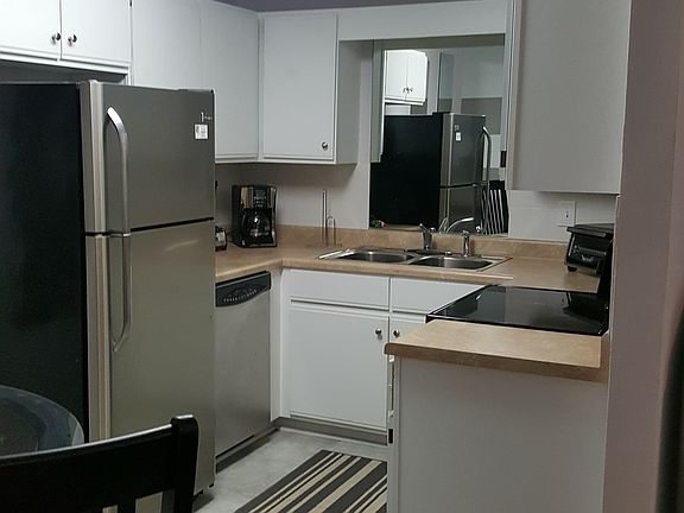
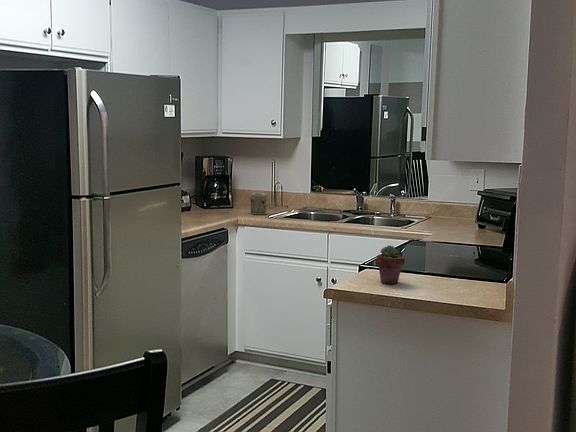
+ potted succulent [375,244,406,285]
+ jar [249,192,268,215]
